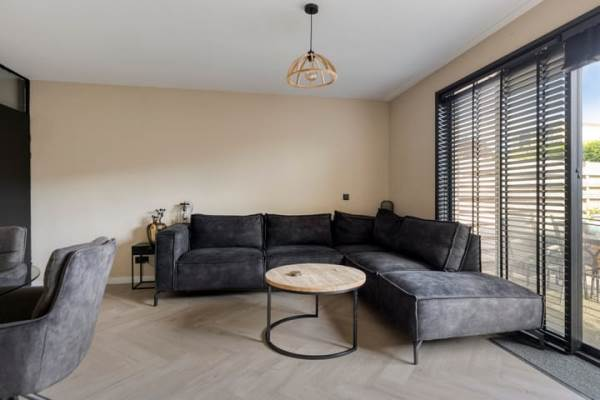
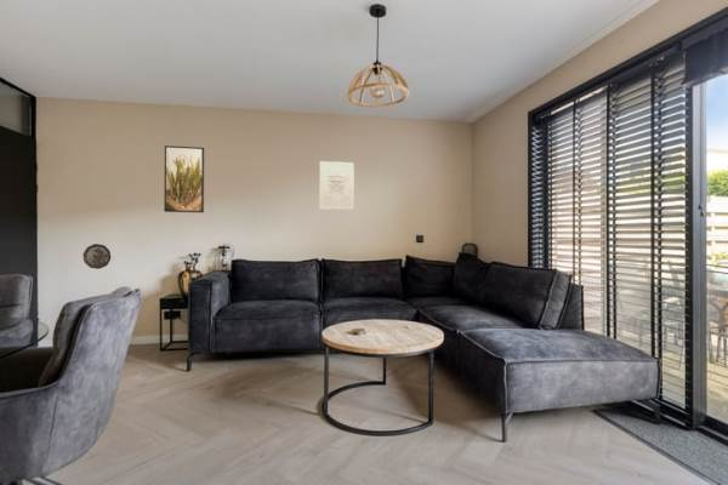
+ wall art [319,160,356,211]
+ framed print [163,144,205,213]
+ decorative plate [83,242,112,270]
